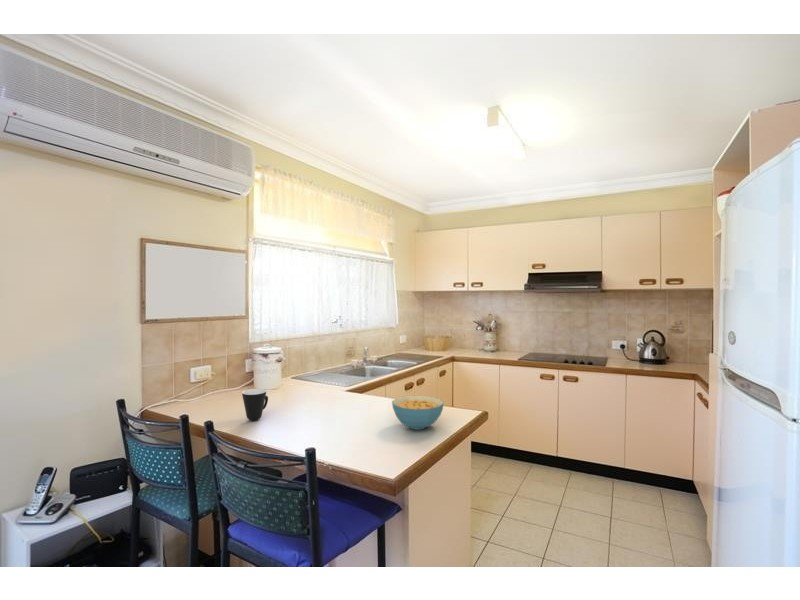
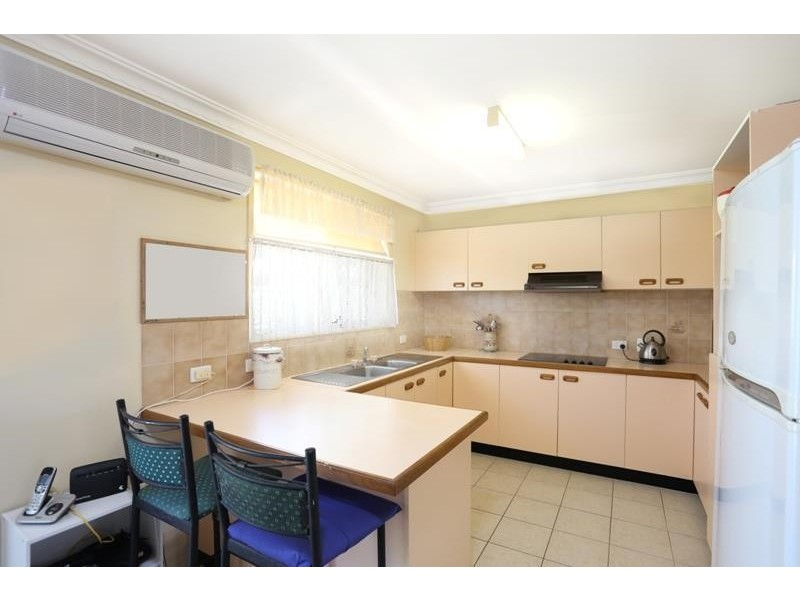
- cereal bowl [391,395,445,431]
- mug [241,388,269,421]
